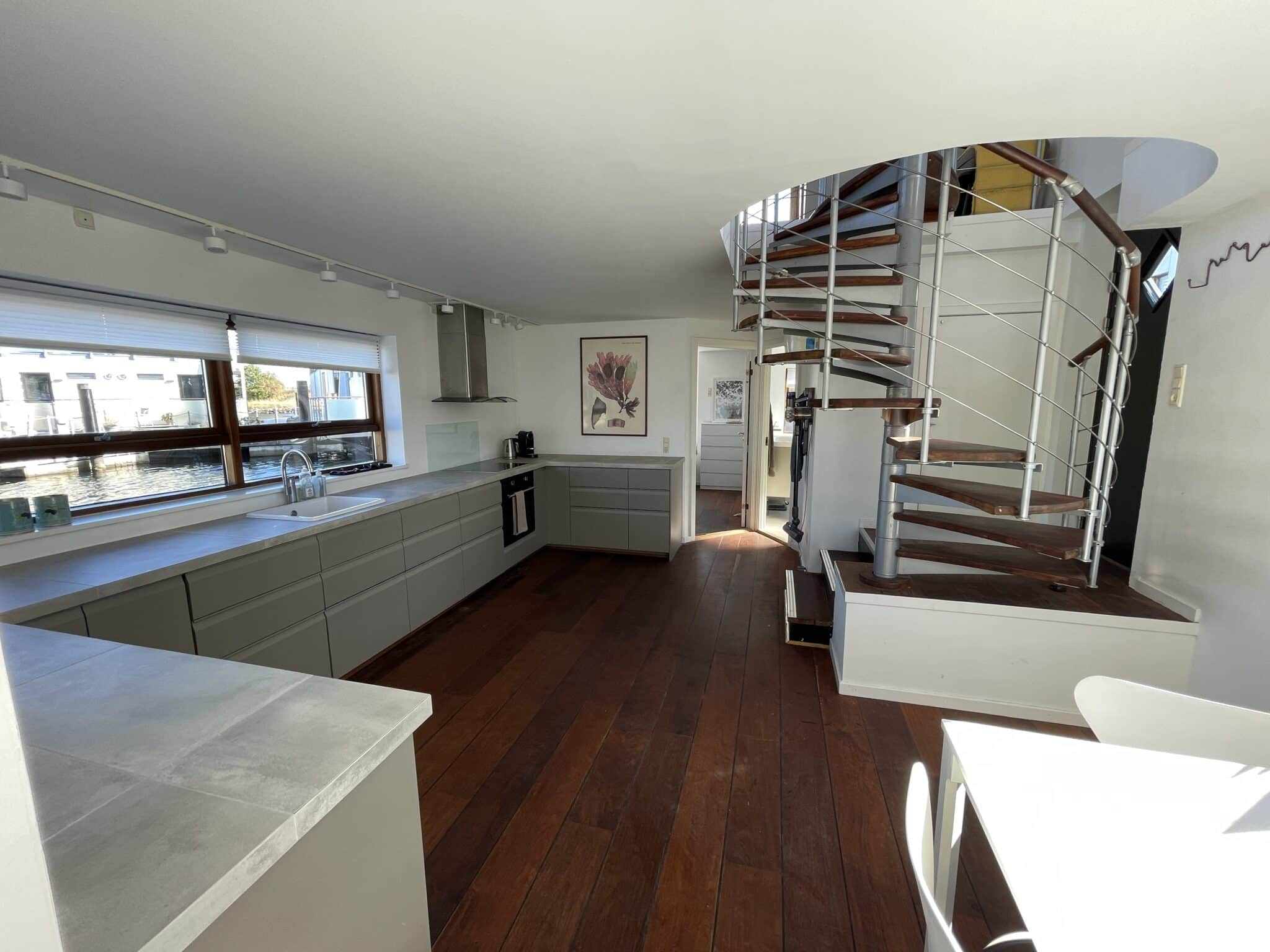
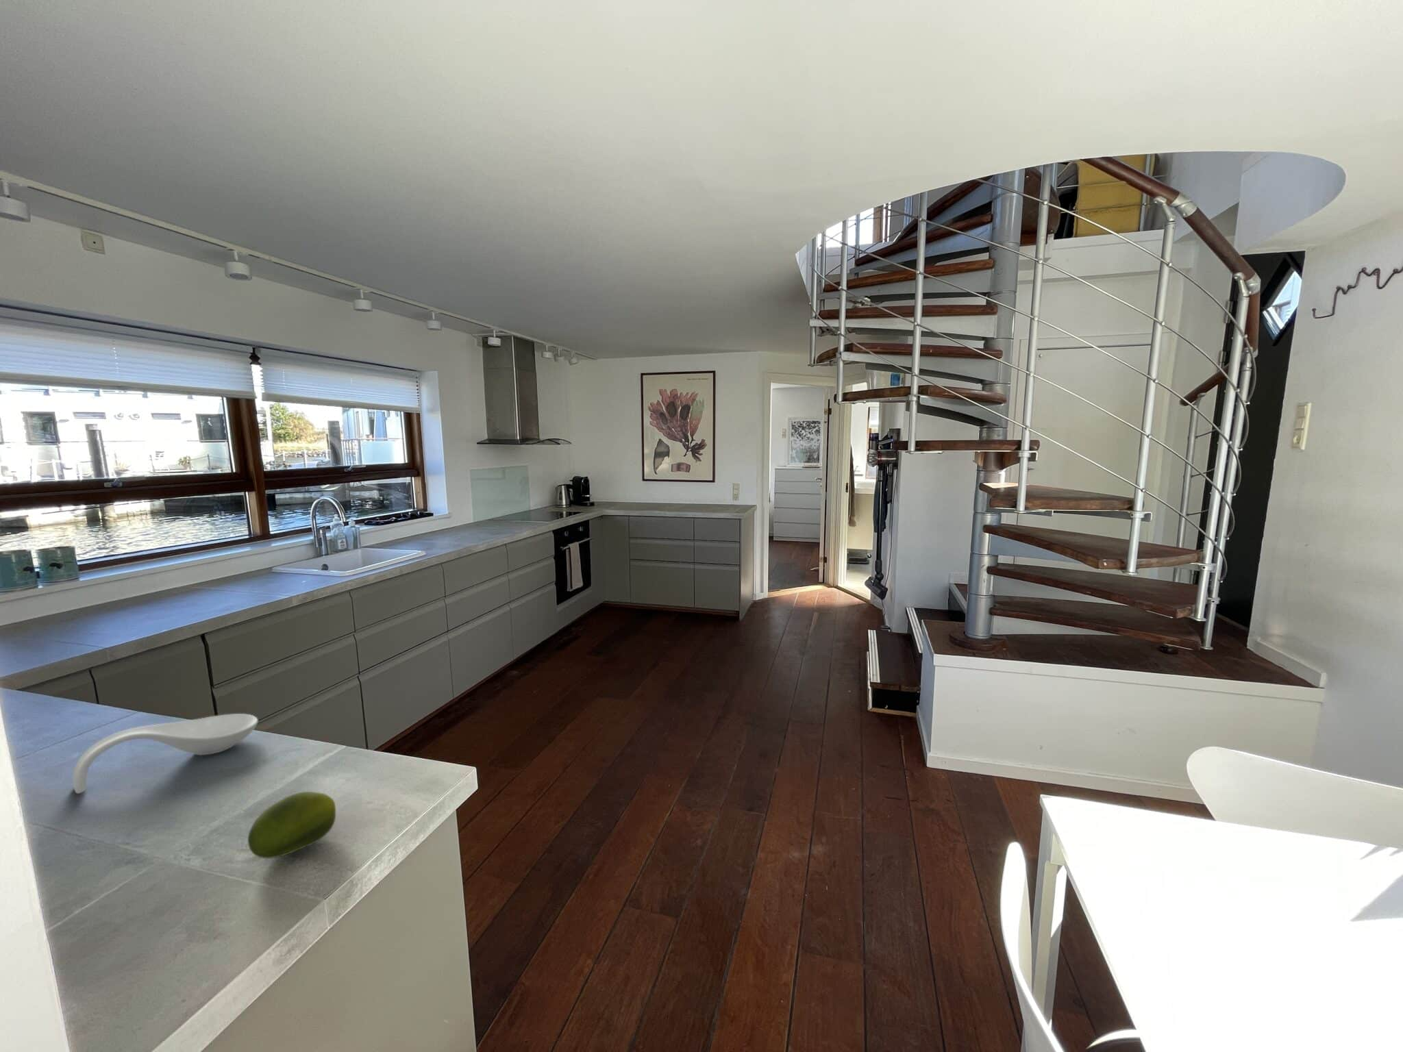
+ fruit [247,791,336,859]
+ spoon rest [72,713,259,795]
